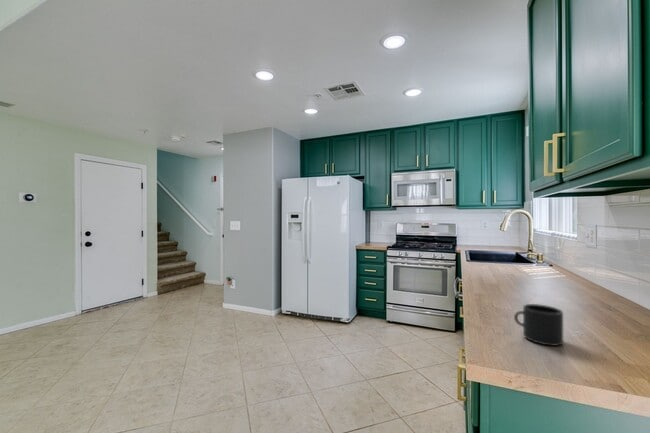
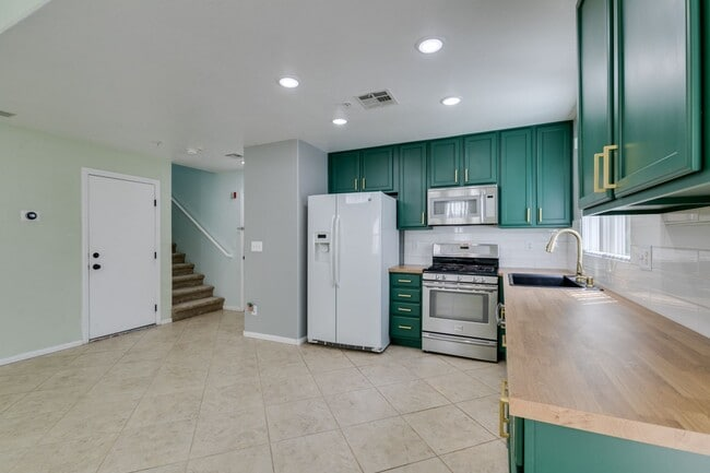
- mug [513,303,564,347]
